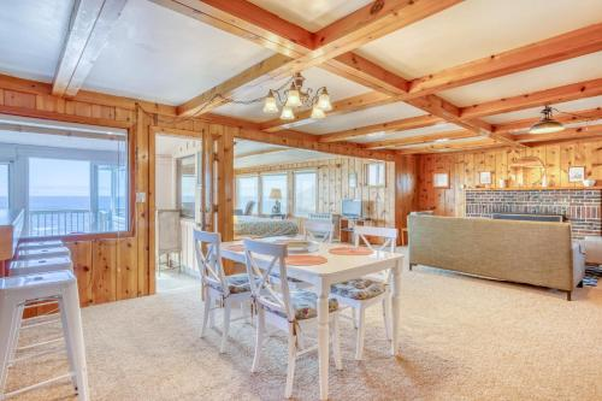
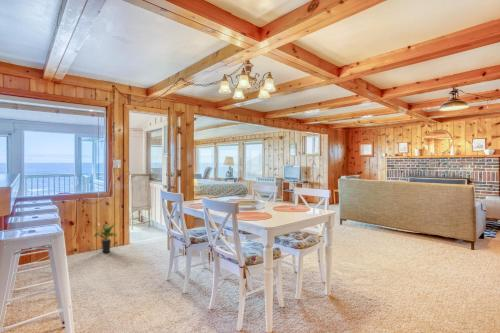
+ potted plant [92,222,118,254]
